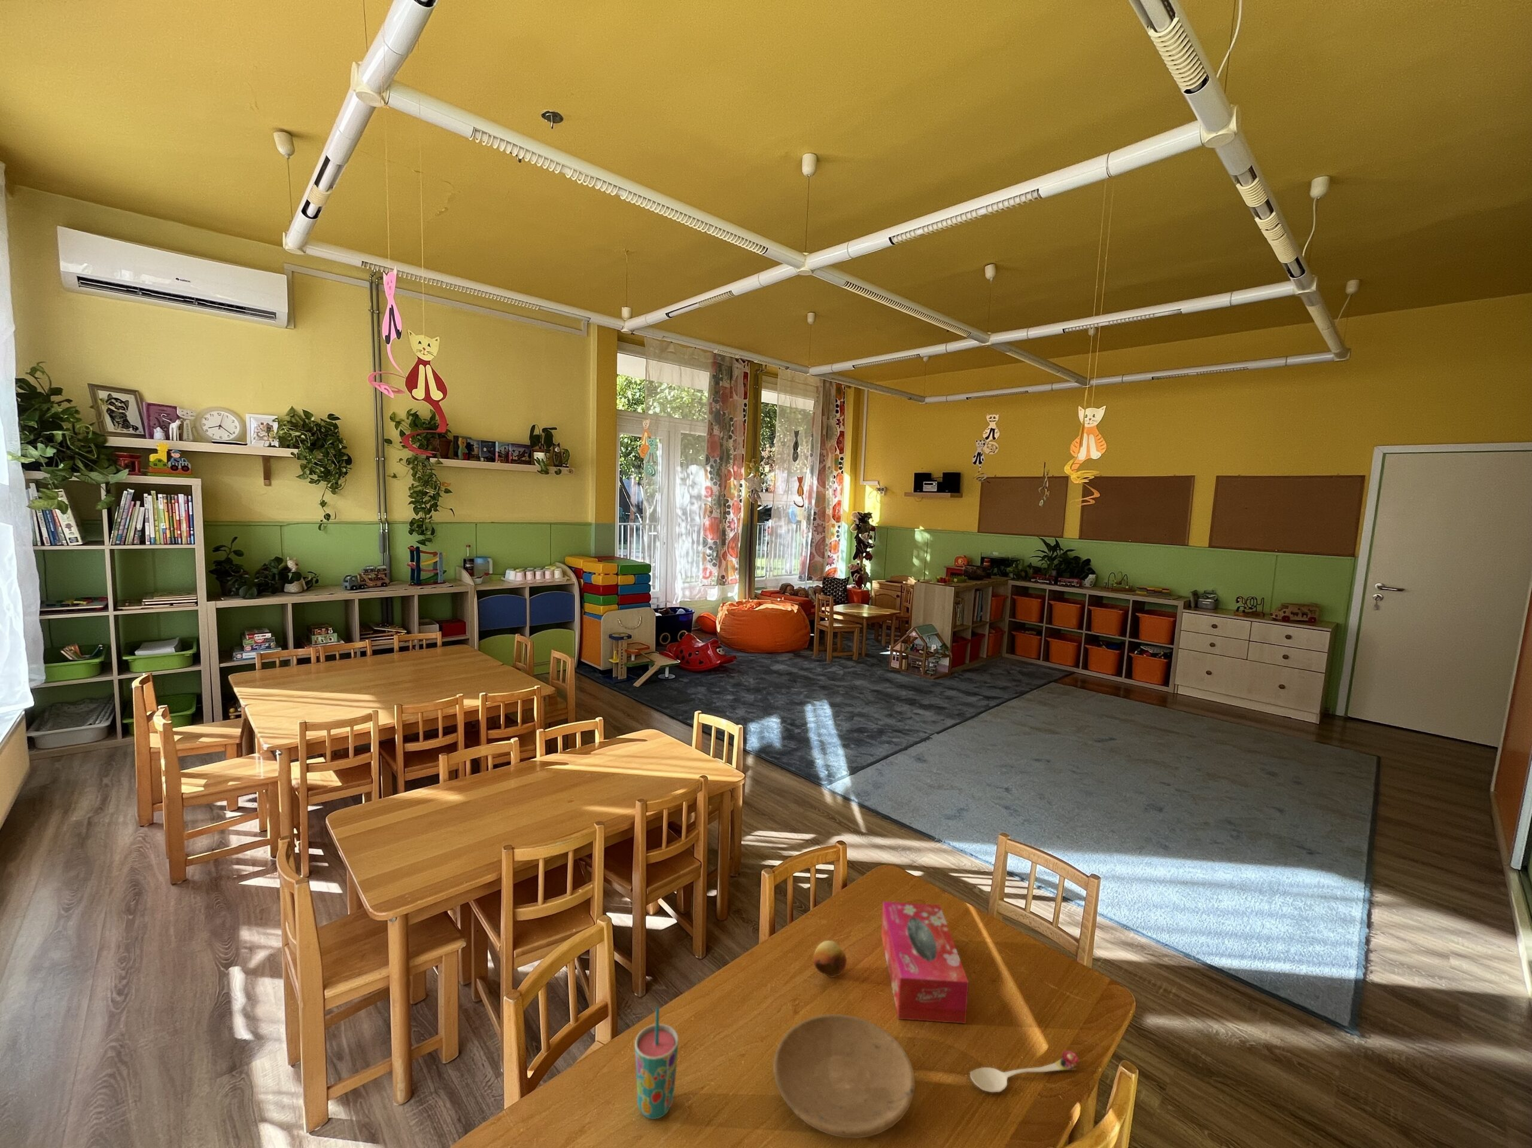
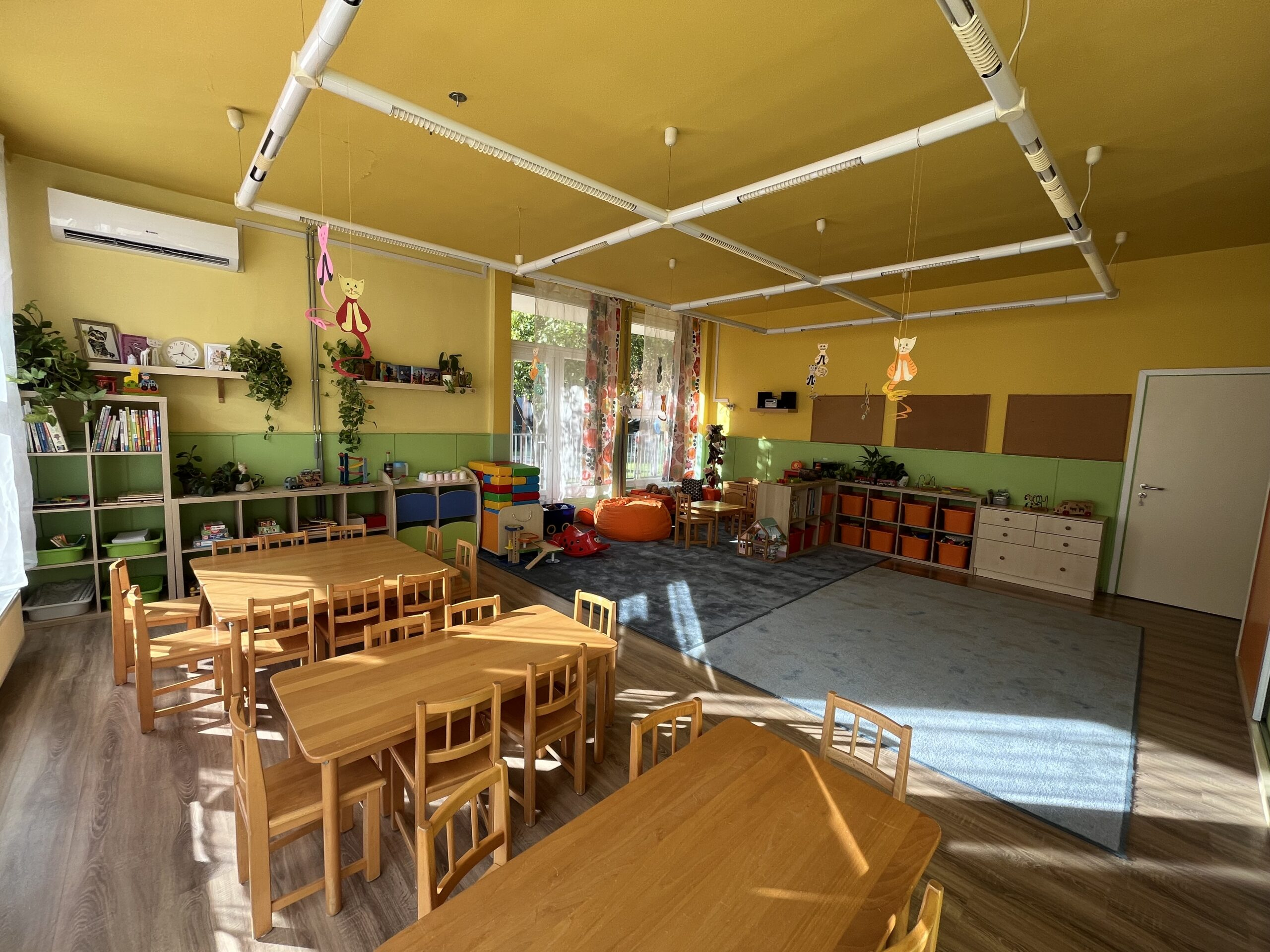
- fruit [813,939,847,978]
- cup [635,1006,679,1120]
- tissue box [881,901,970,1024]
- plate [773,1013,916,1140]
- spoon [970,1050,1080,1093]
